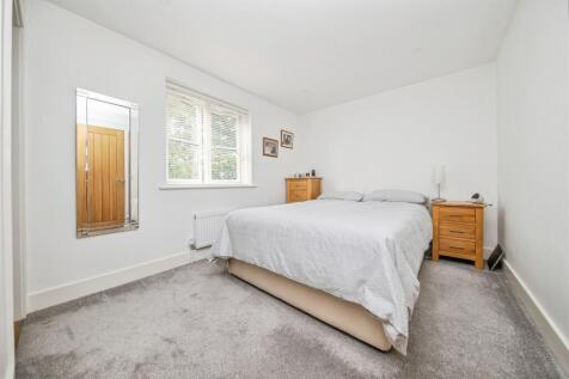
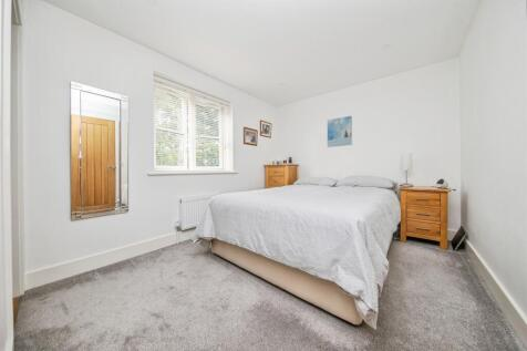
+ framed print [327,115,353,148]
